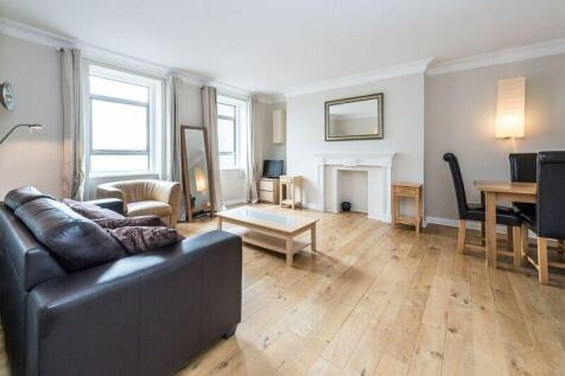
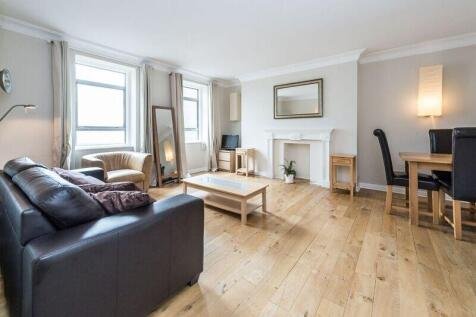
+ house plant [277,158,297,184]
